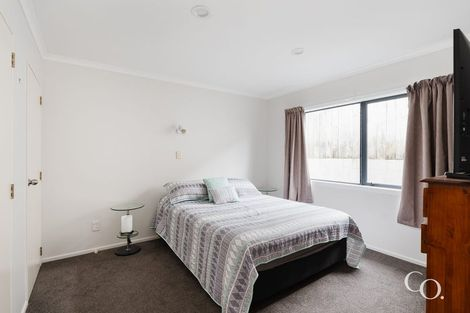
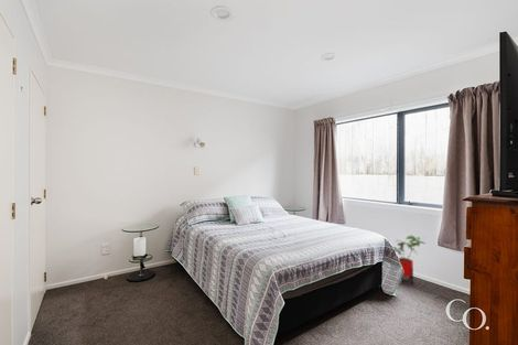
+ house plant [392,235,427,285]
